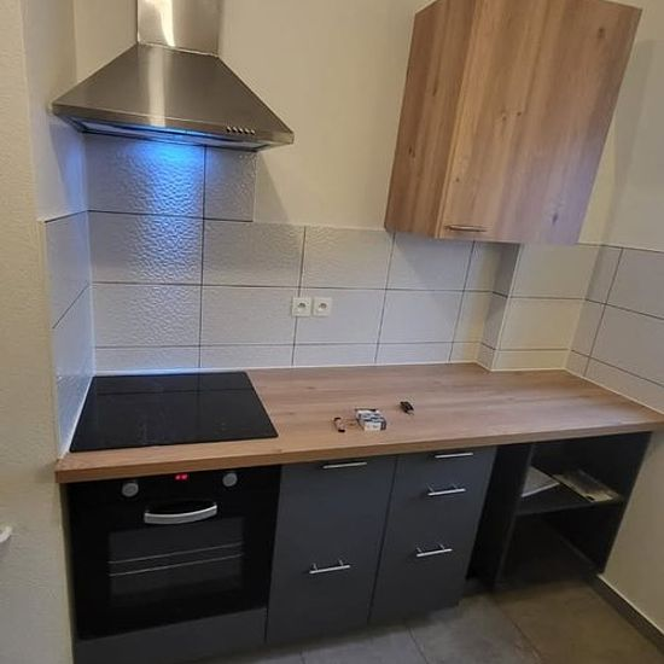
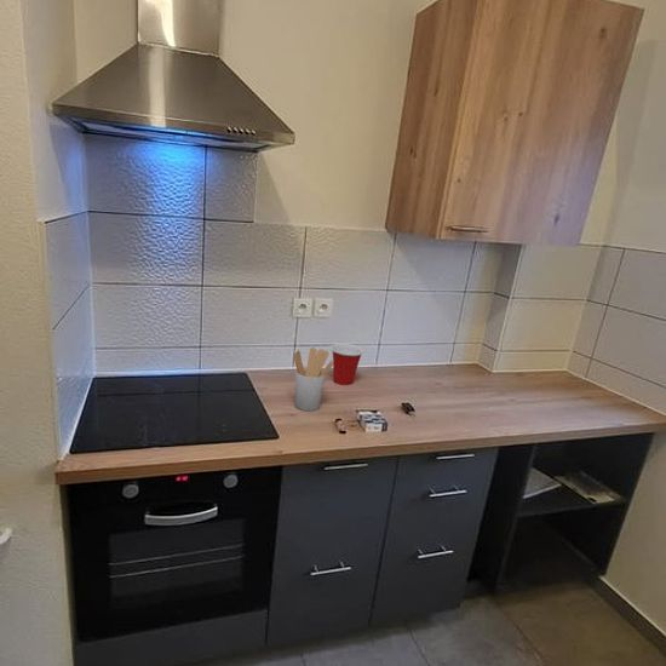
+ cup [329,343,364,386]
+ utensil holder [293,346,333,413]
